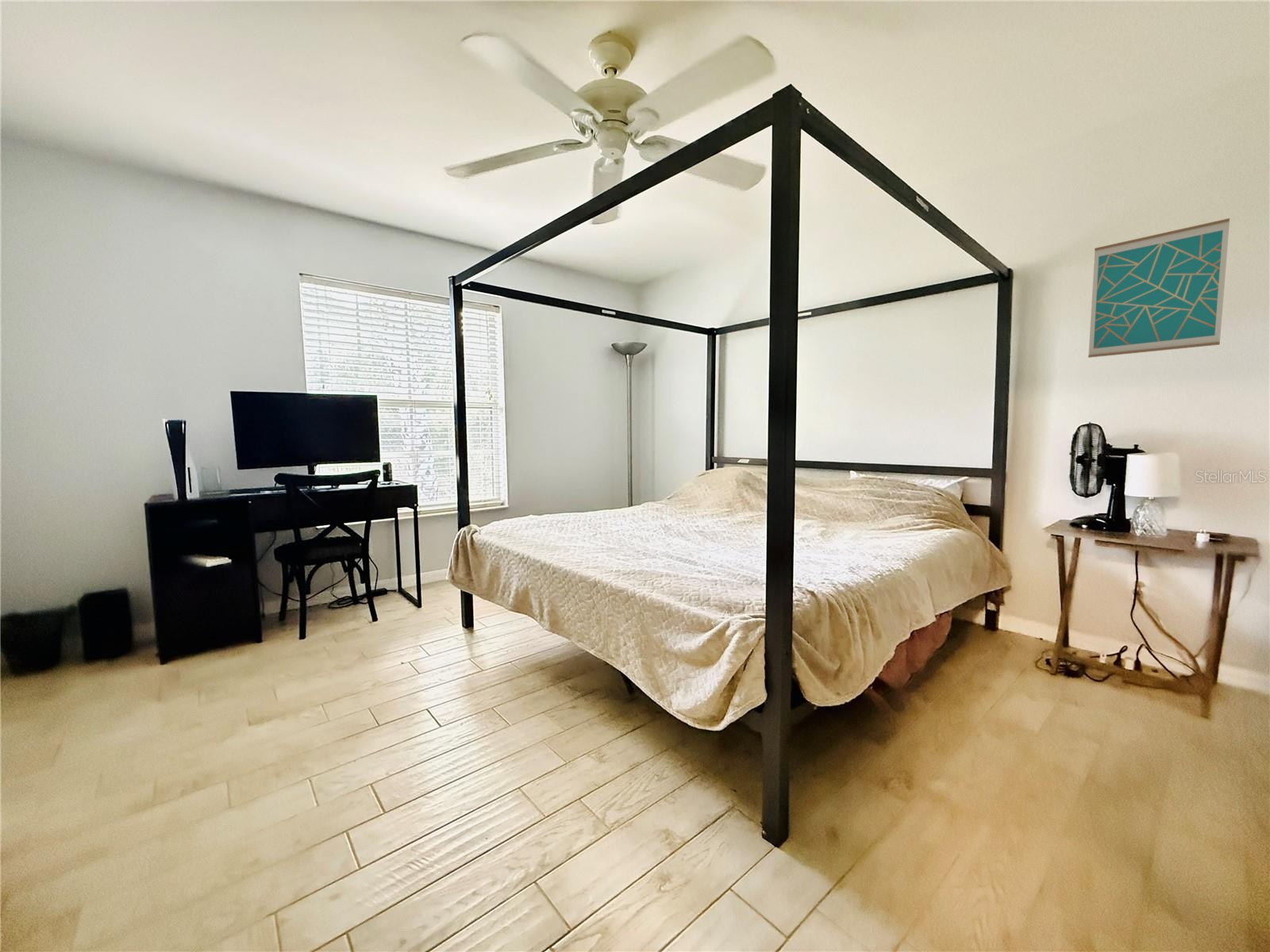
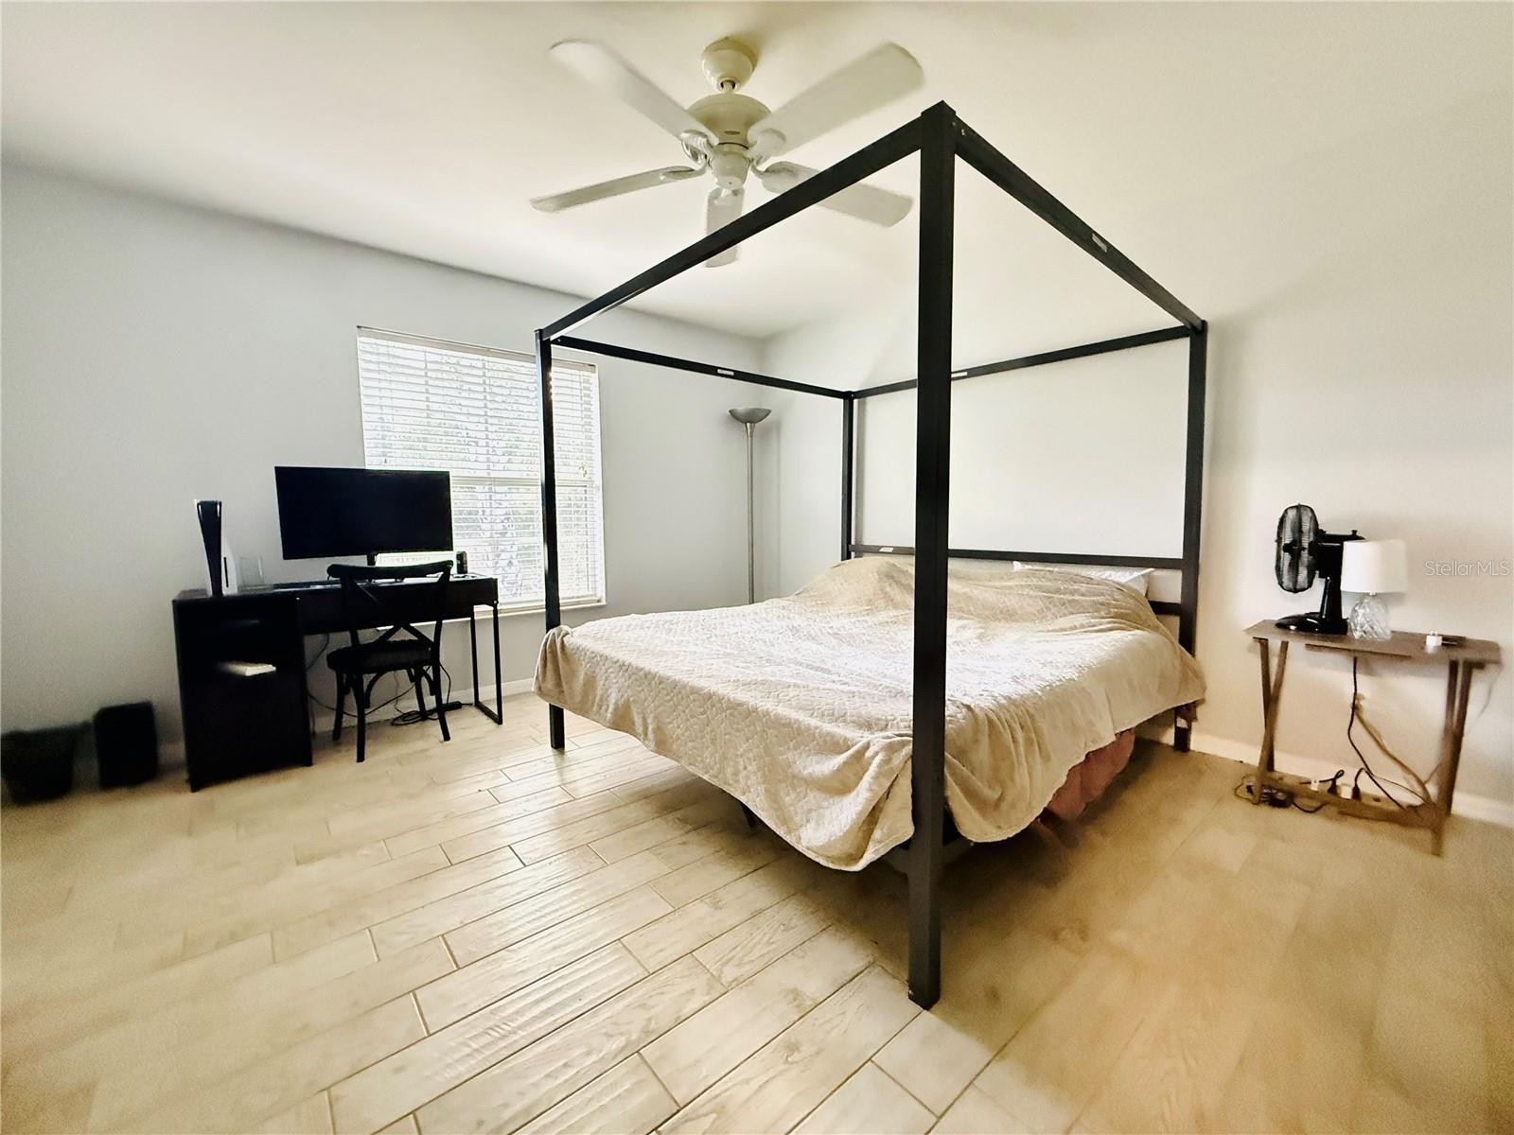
- wall art [1087,217,1230,359]
